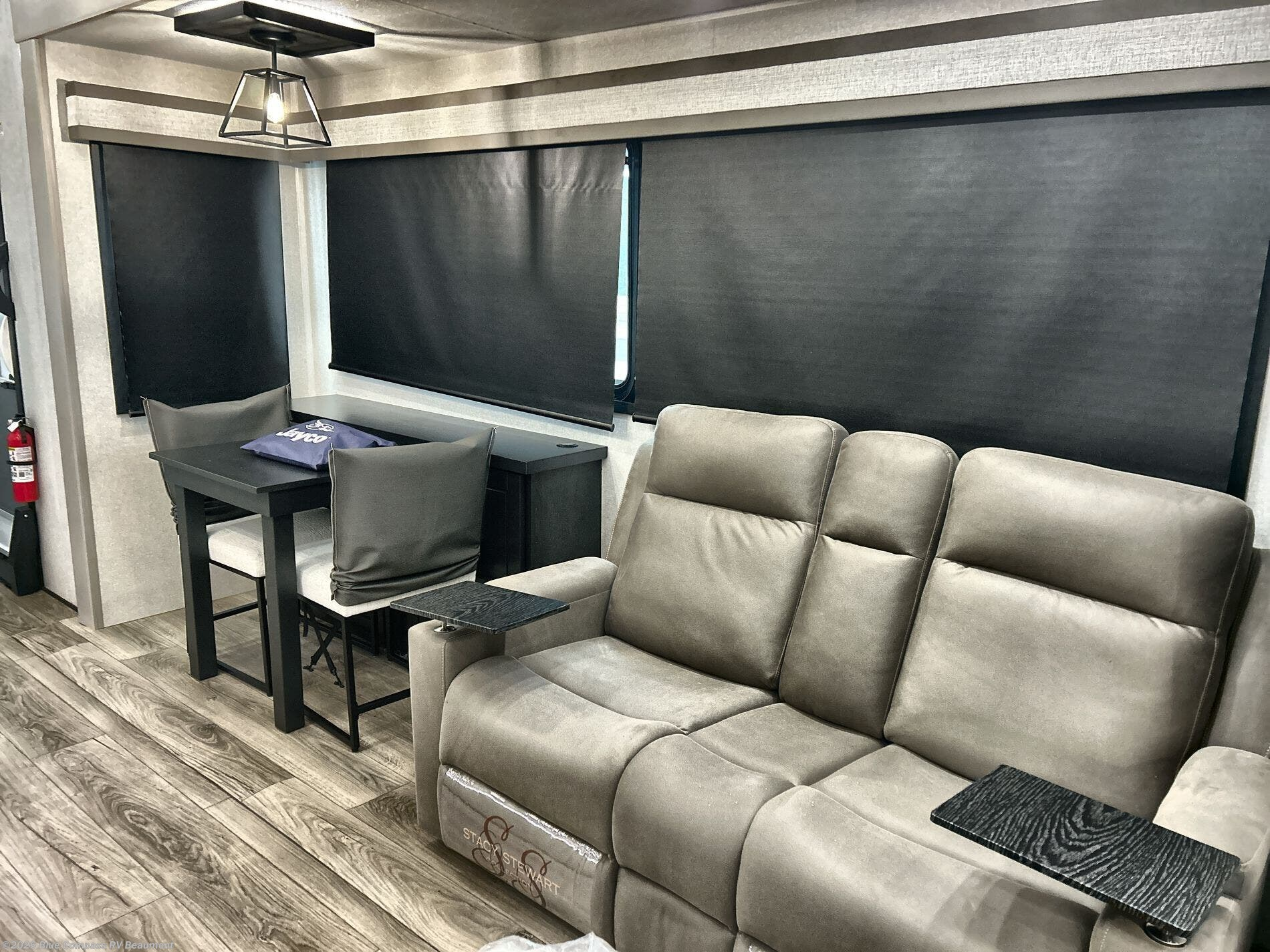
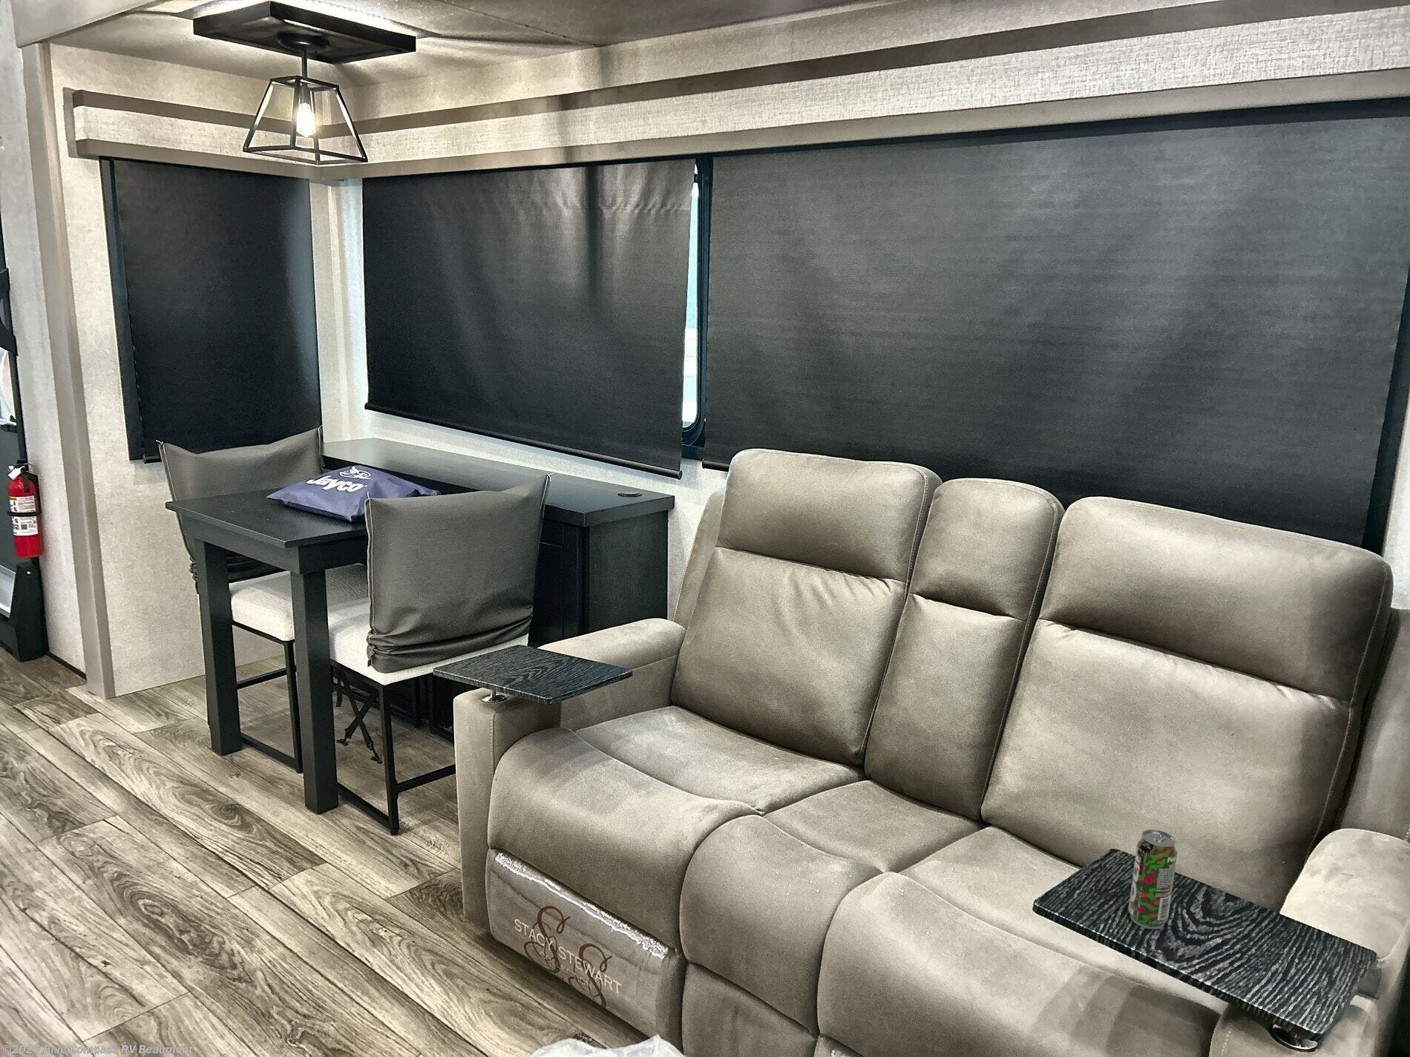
+ beverage can [1127,828,1178,930]
